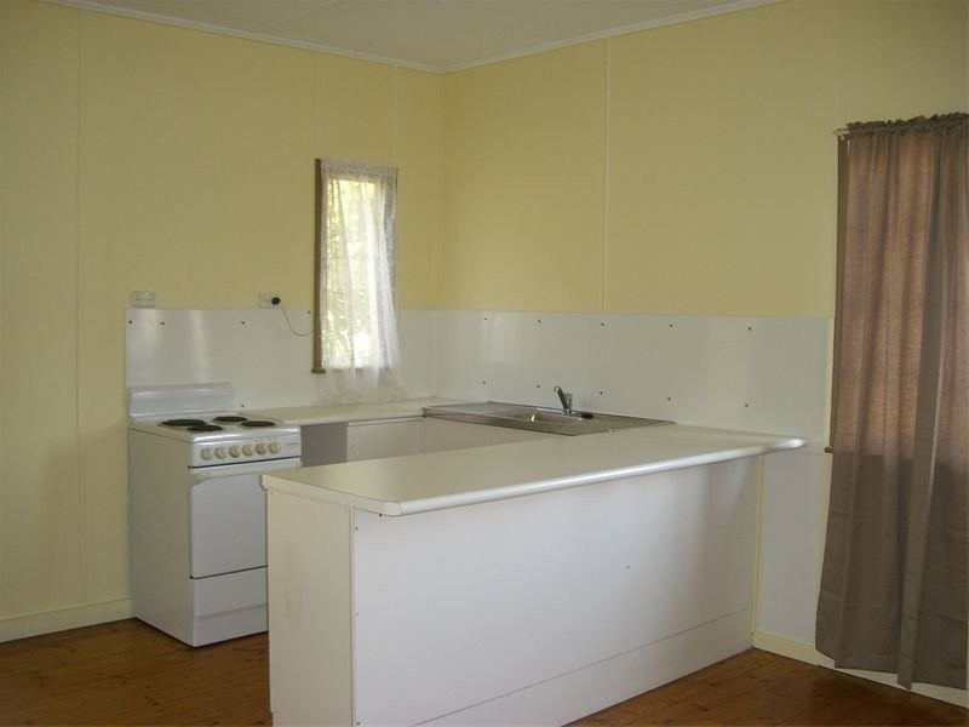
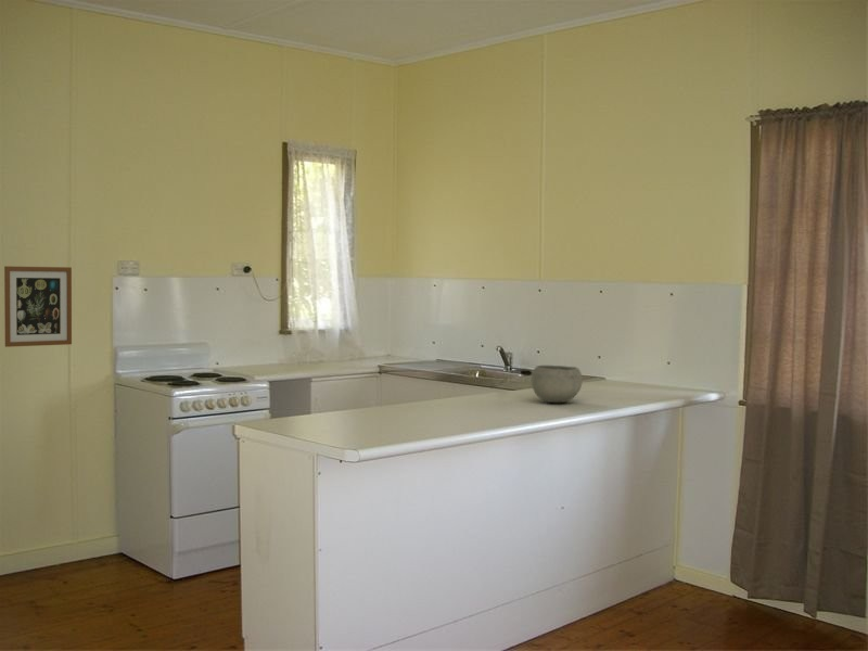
+ wall art [3,265,73,348]
+ bowl [531,365,584,404]
